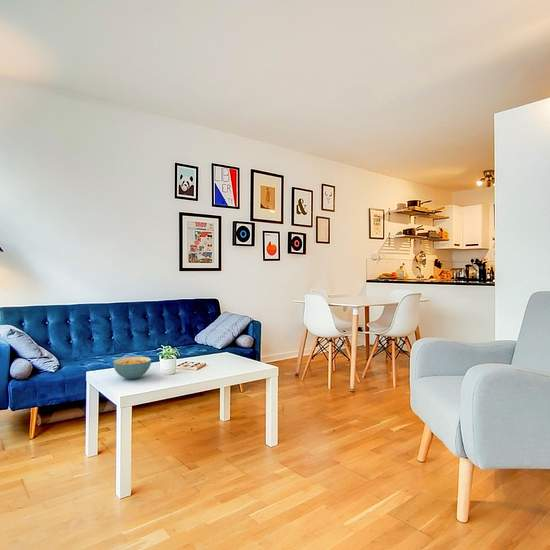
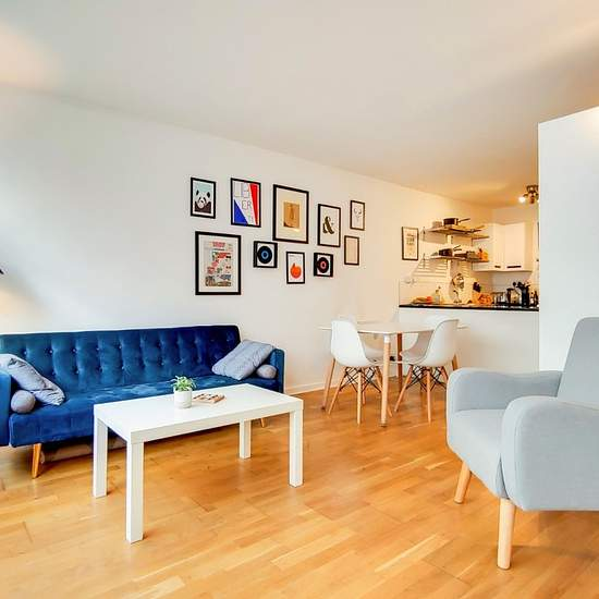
- cereal bowl [112,356,152,380]
